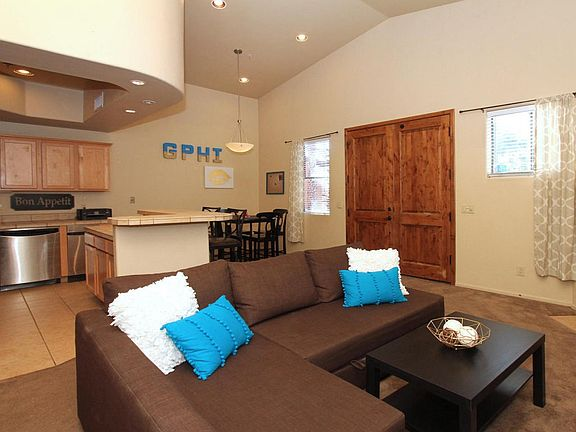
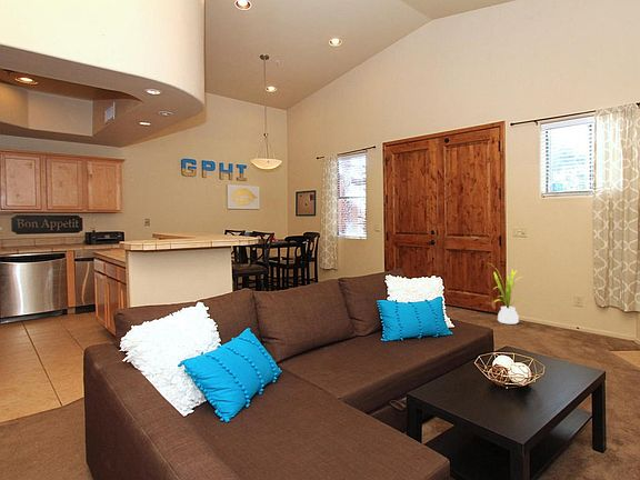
+ house plant [488,262,528,326]
